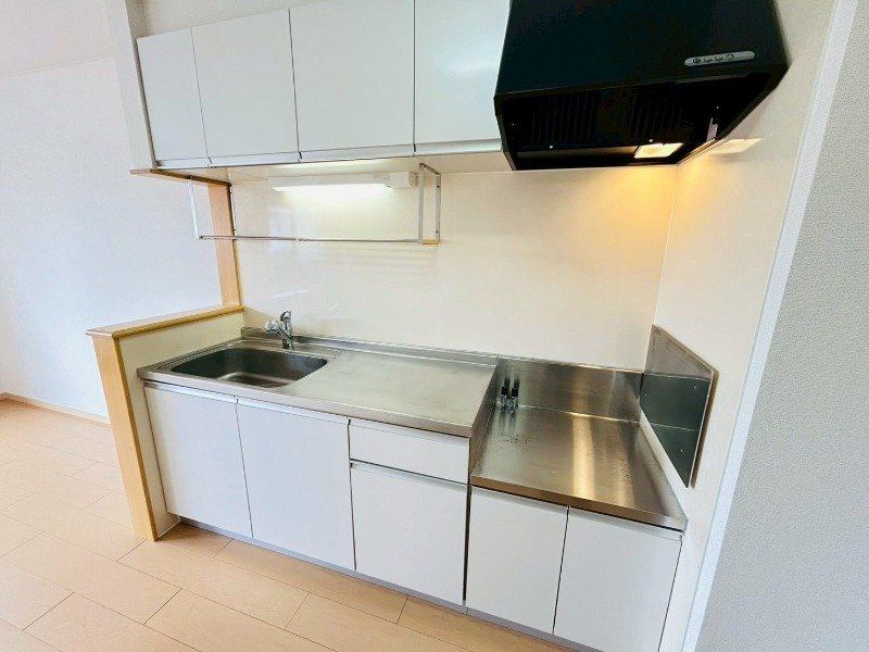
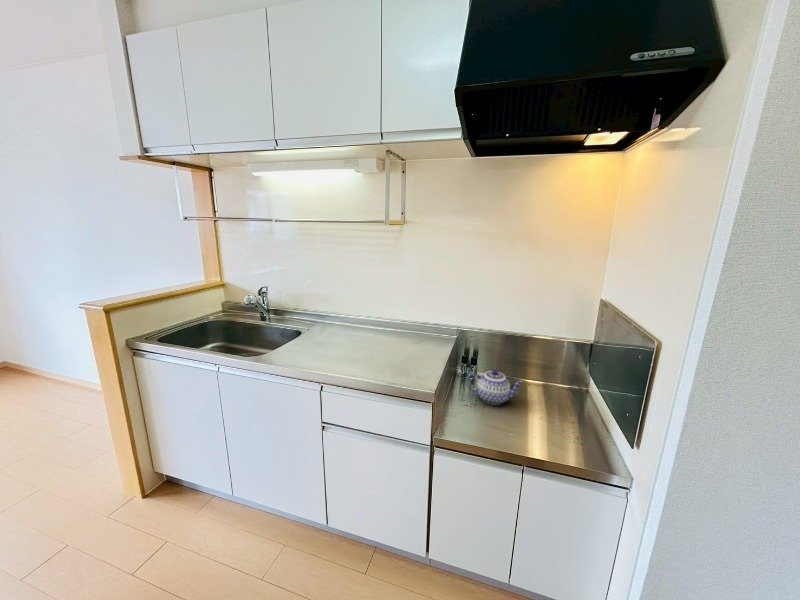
+ teapot [465,368,524,406]
